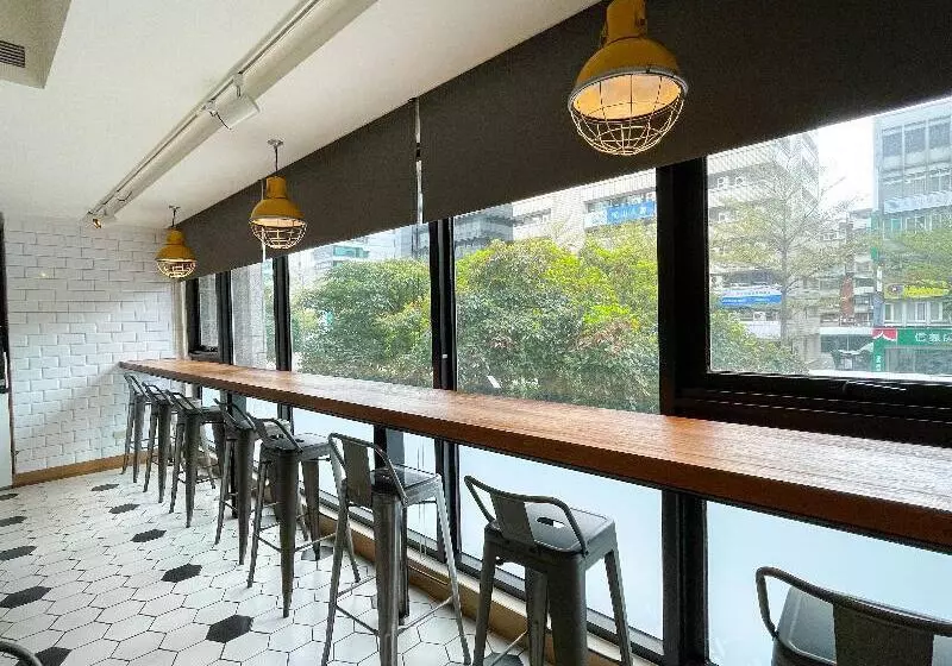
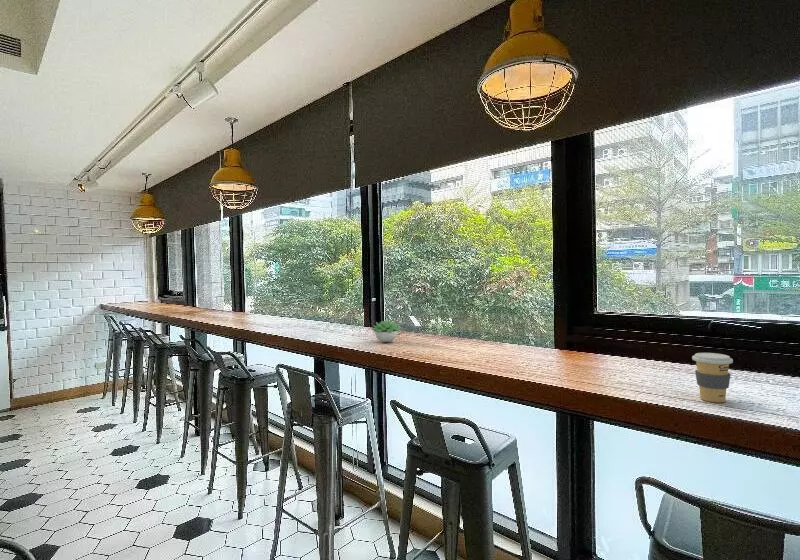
+ coffee cup [691,352,734,403]
+ succulent plant [370,320,402,343]
